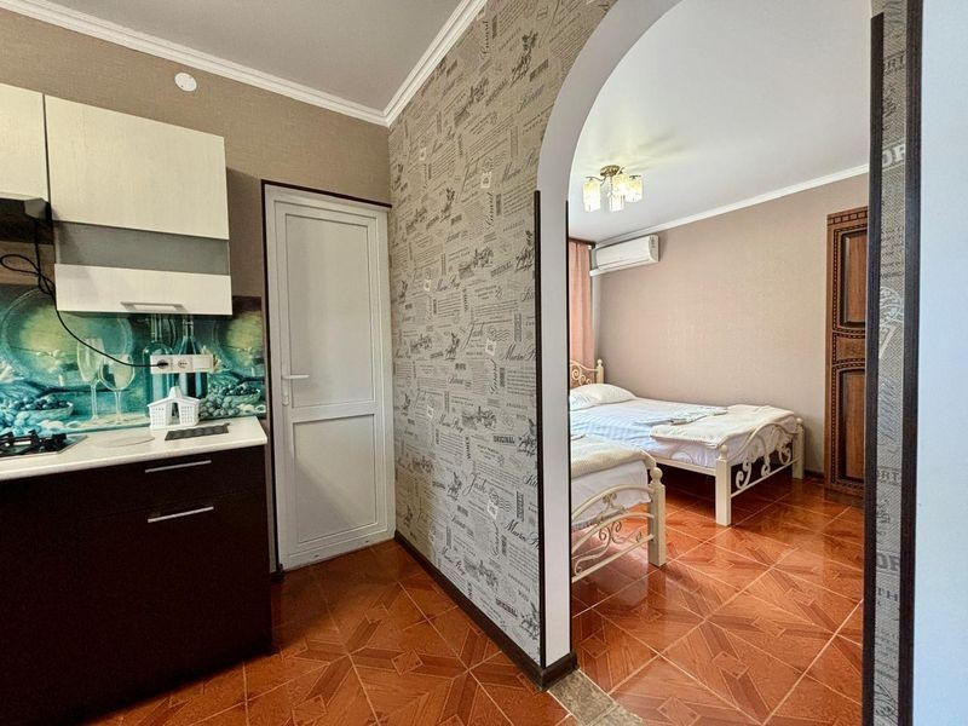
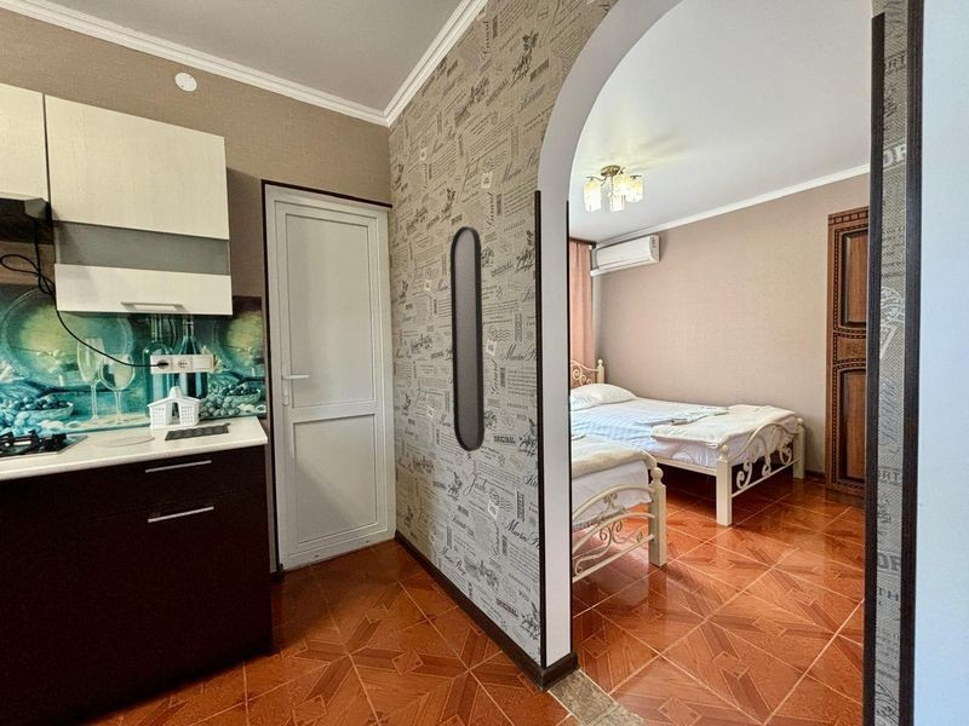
+ home mirror [449,225,486,453]
